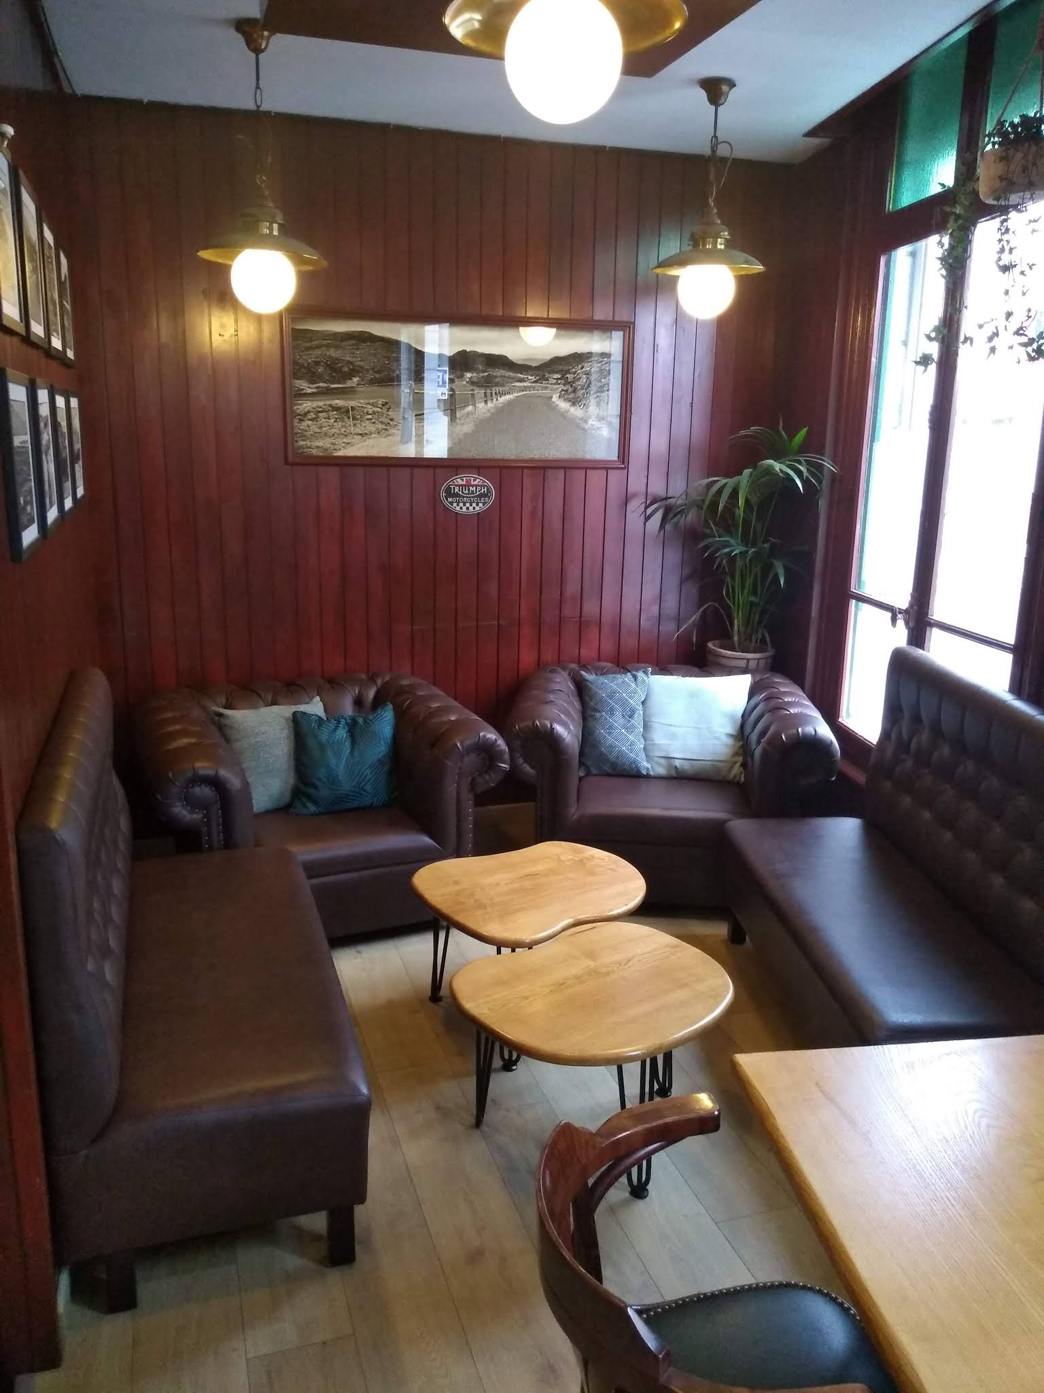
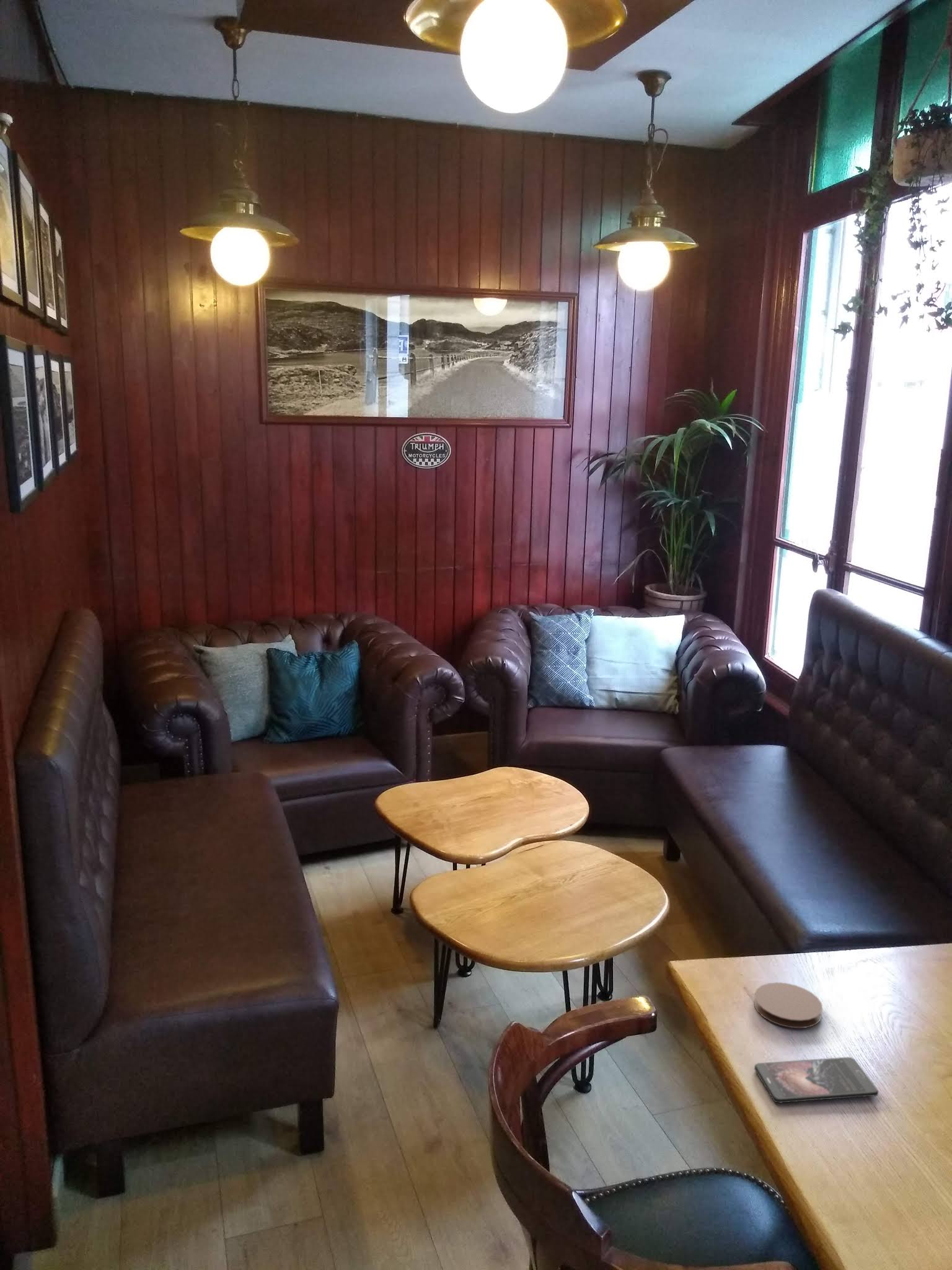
+ smartphone [754,1057,879,1104]
+ coaster [754,982,823,1029]
